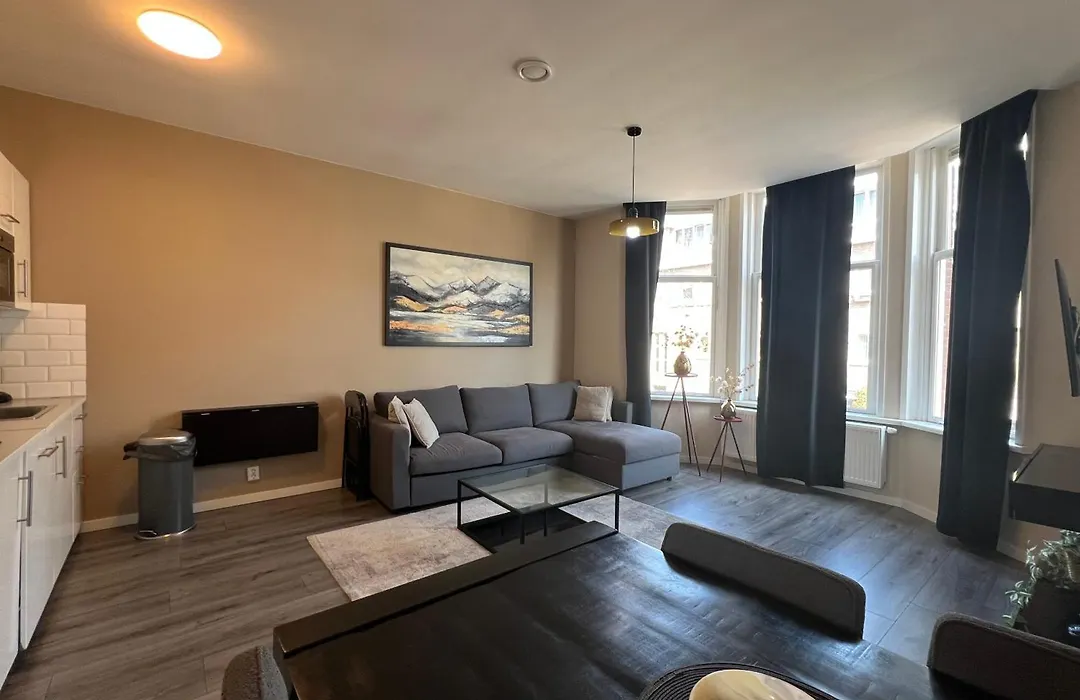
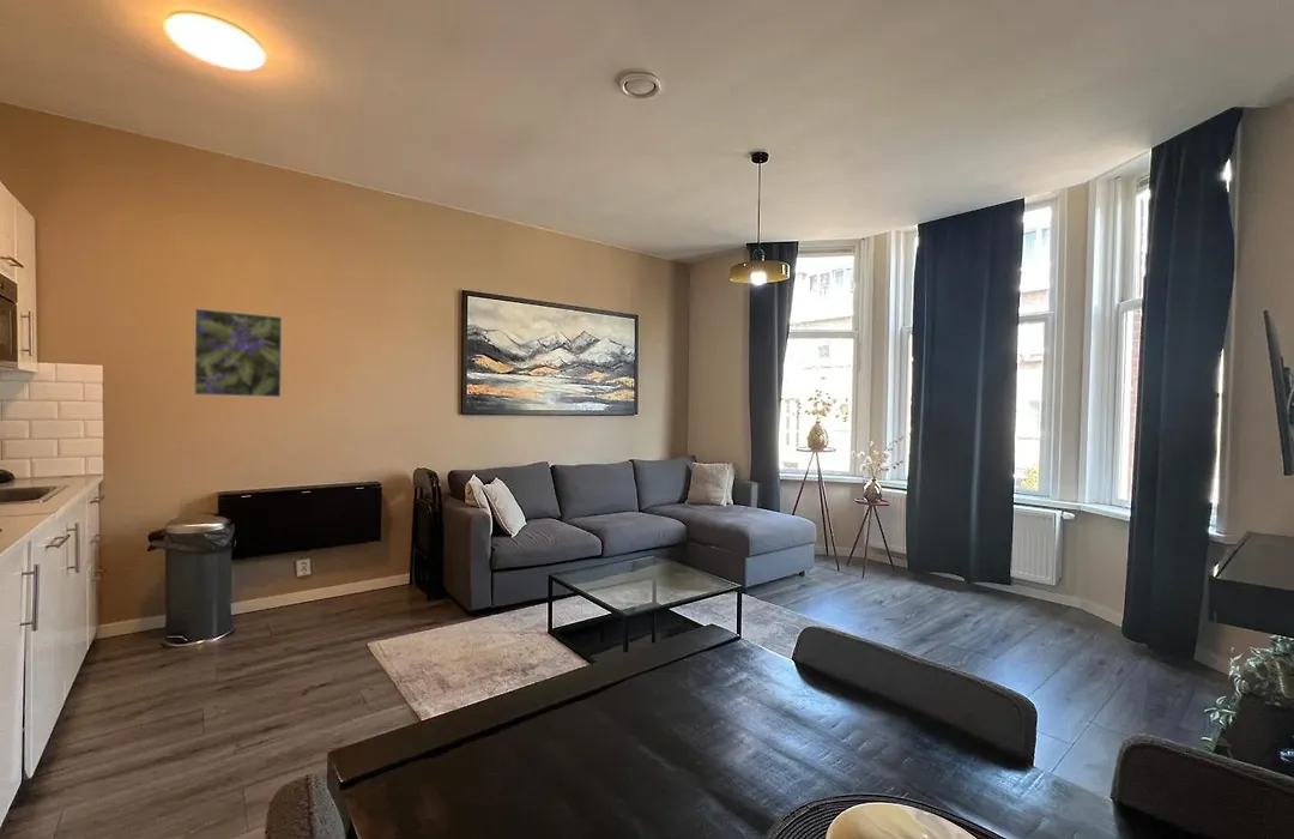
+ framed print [193,307,283,398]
